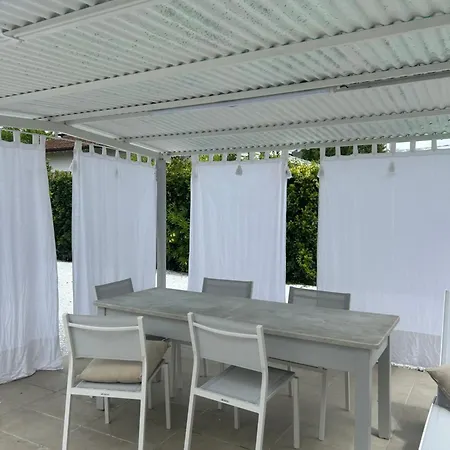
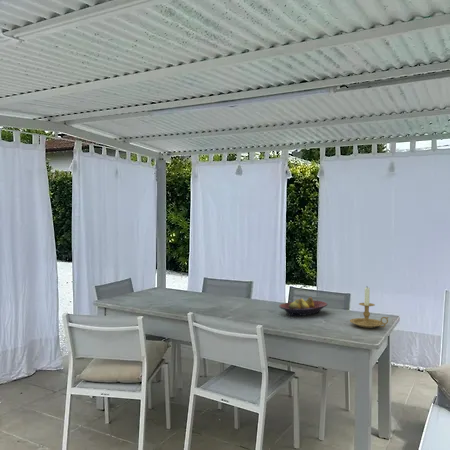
+ fruit bowl [278,296,328,317]
+ candle holder [349,286,390,329]
